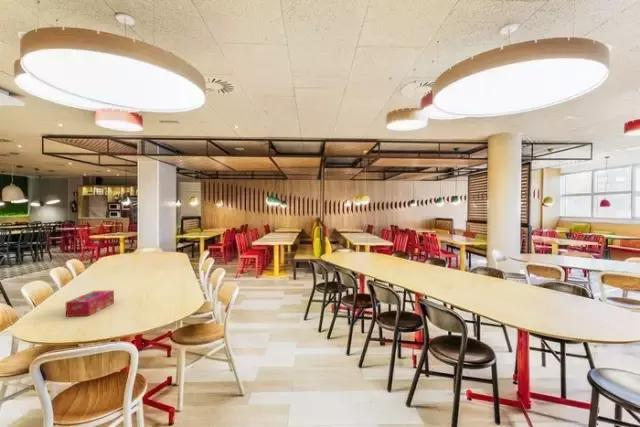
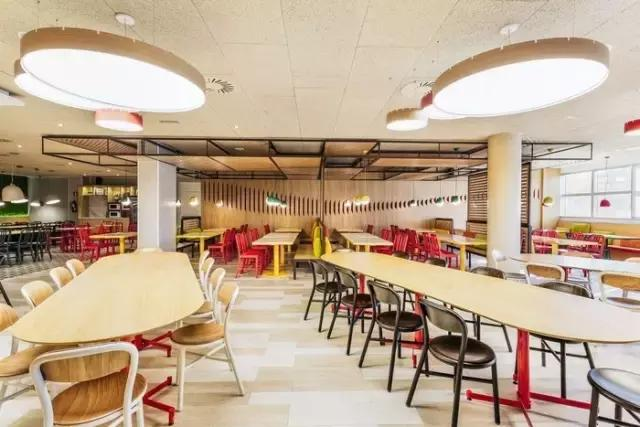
- tissue box [65,289,115,318]
